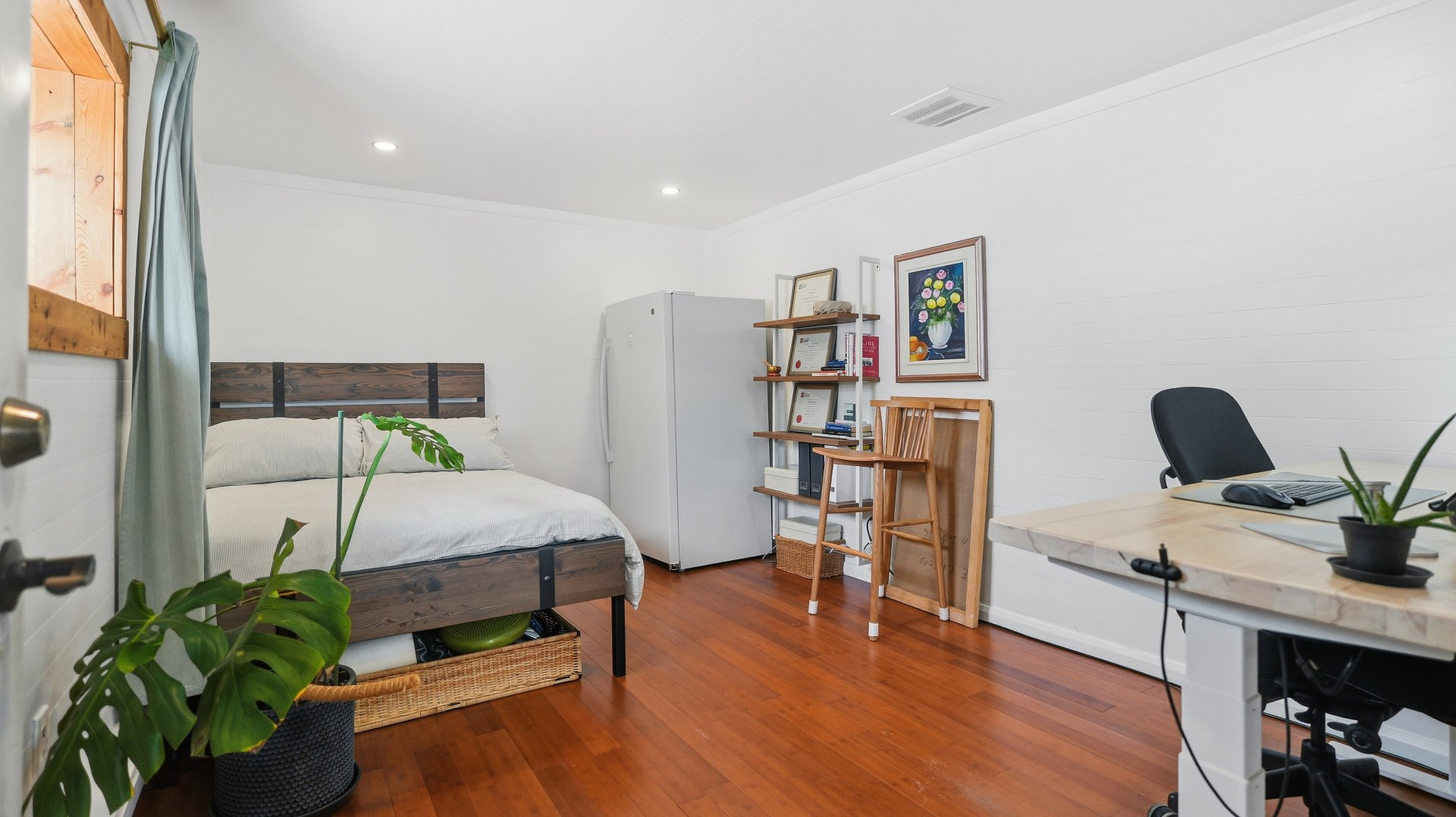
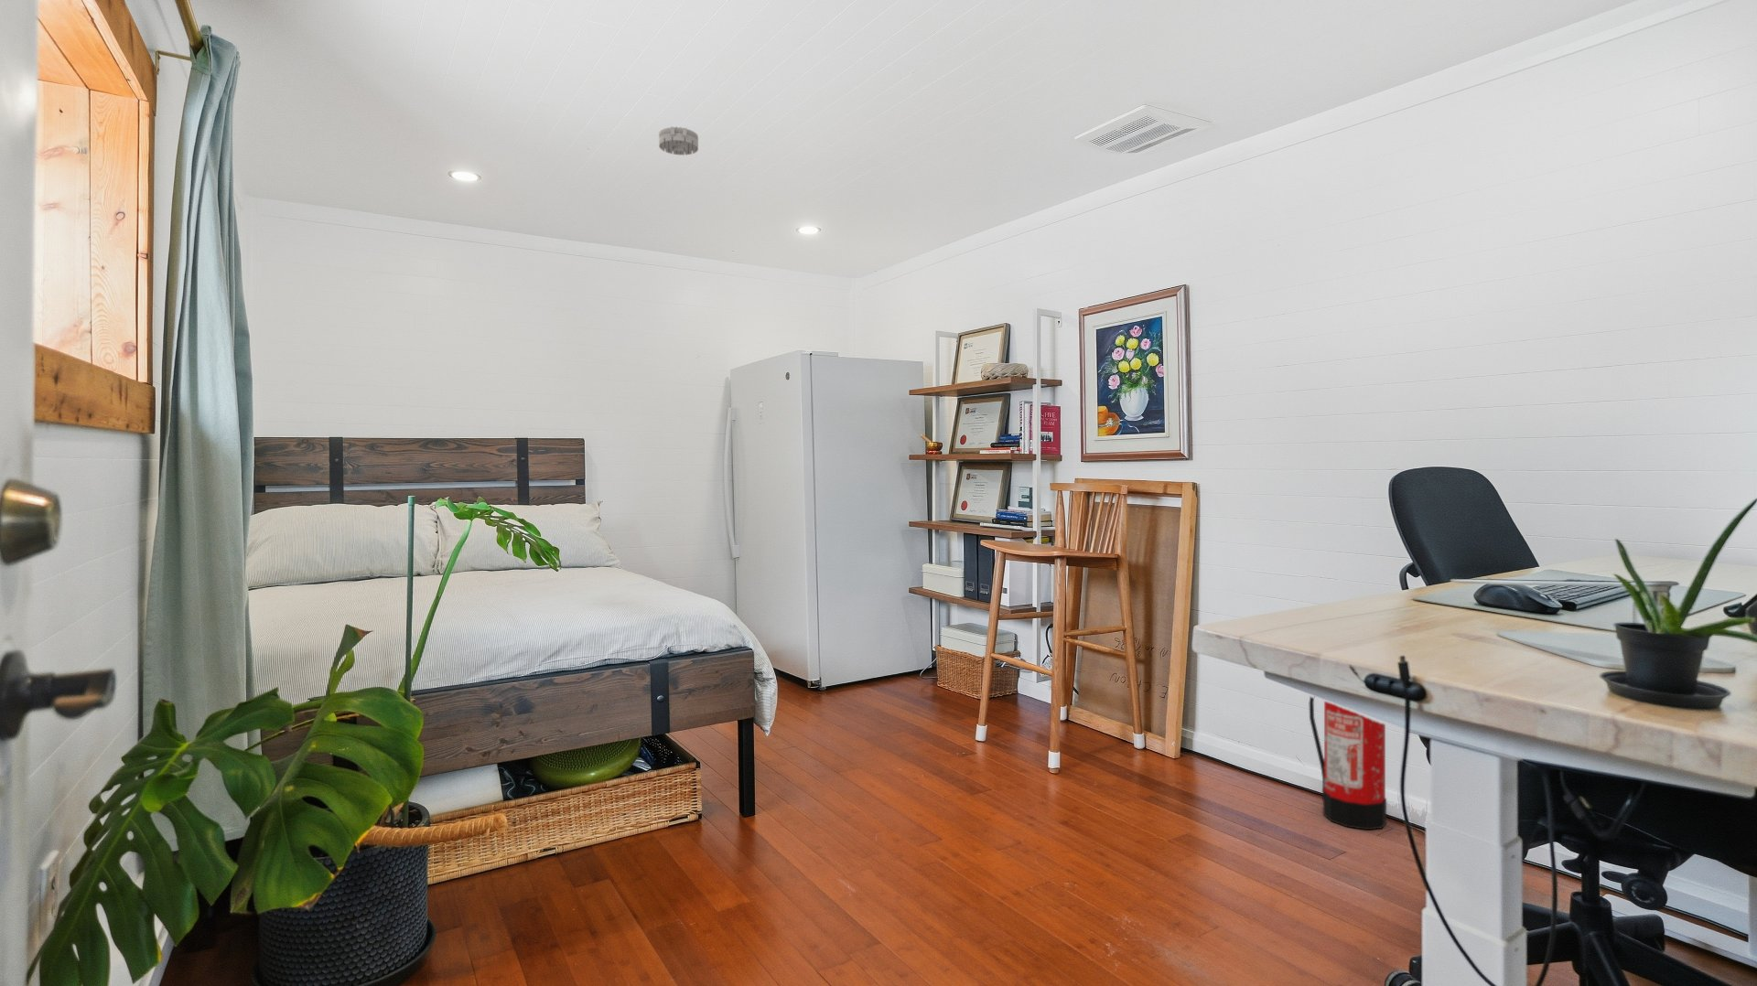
+ smoke detector [658,127,699,157]
+ fire extinguisher [1308,696,1388,830]
